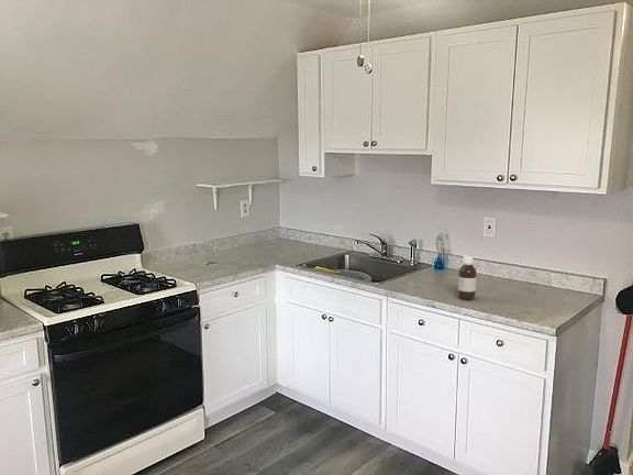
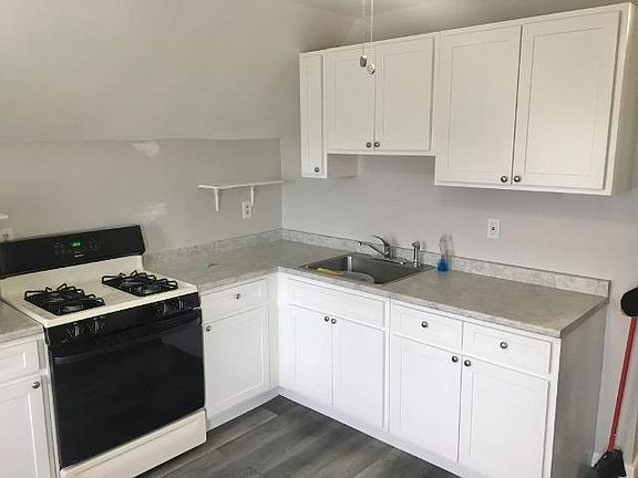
- bottle [457,255,478,300]
